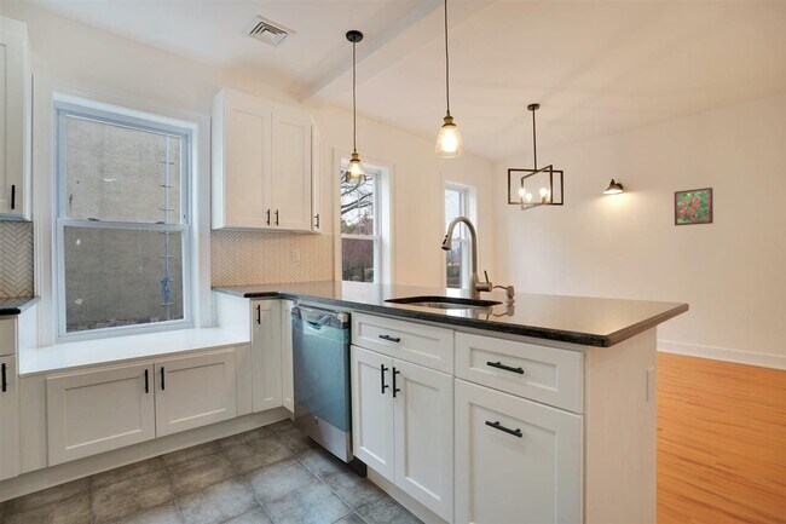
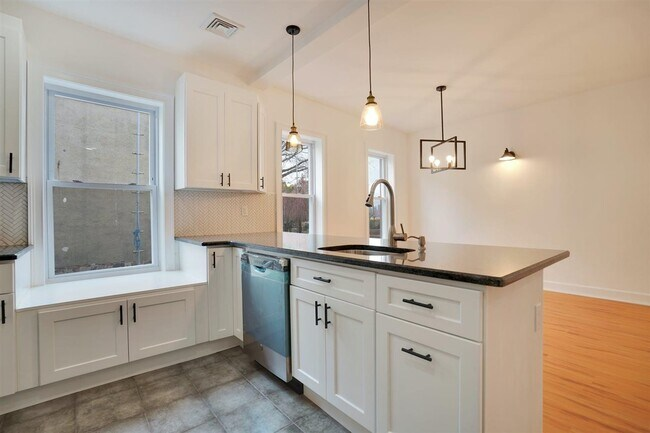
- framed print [674,186,715,226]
